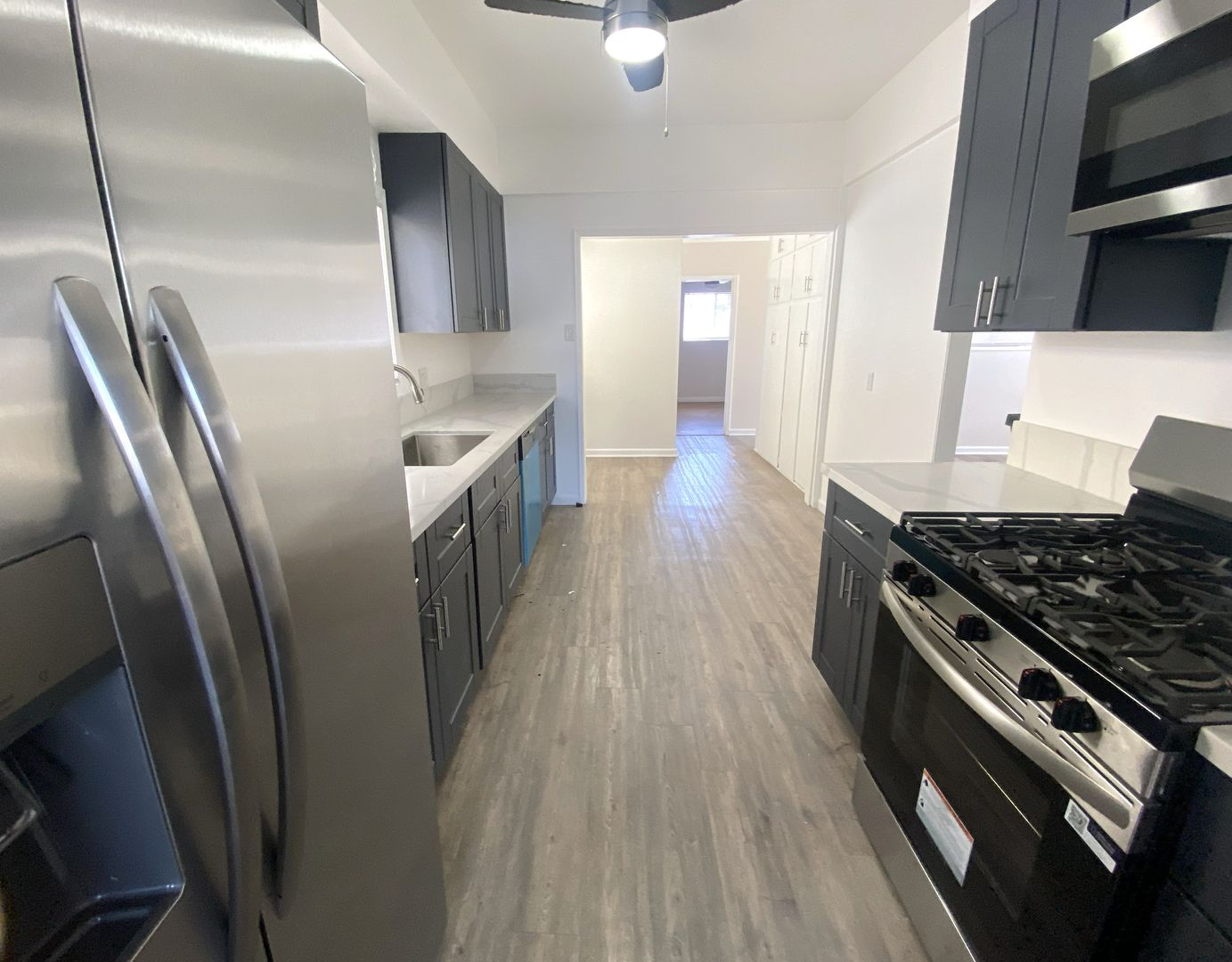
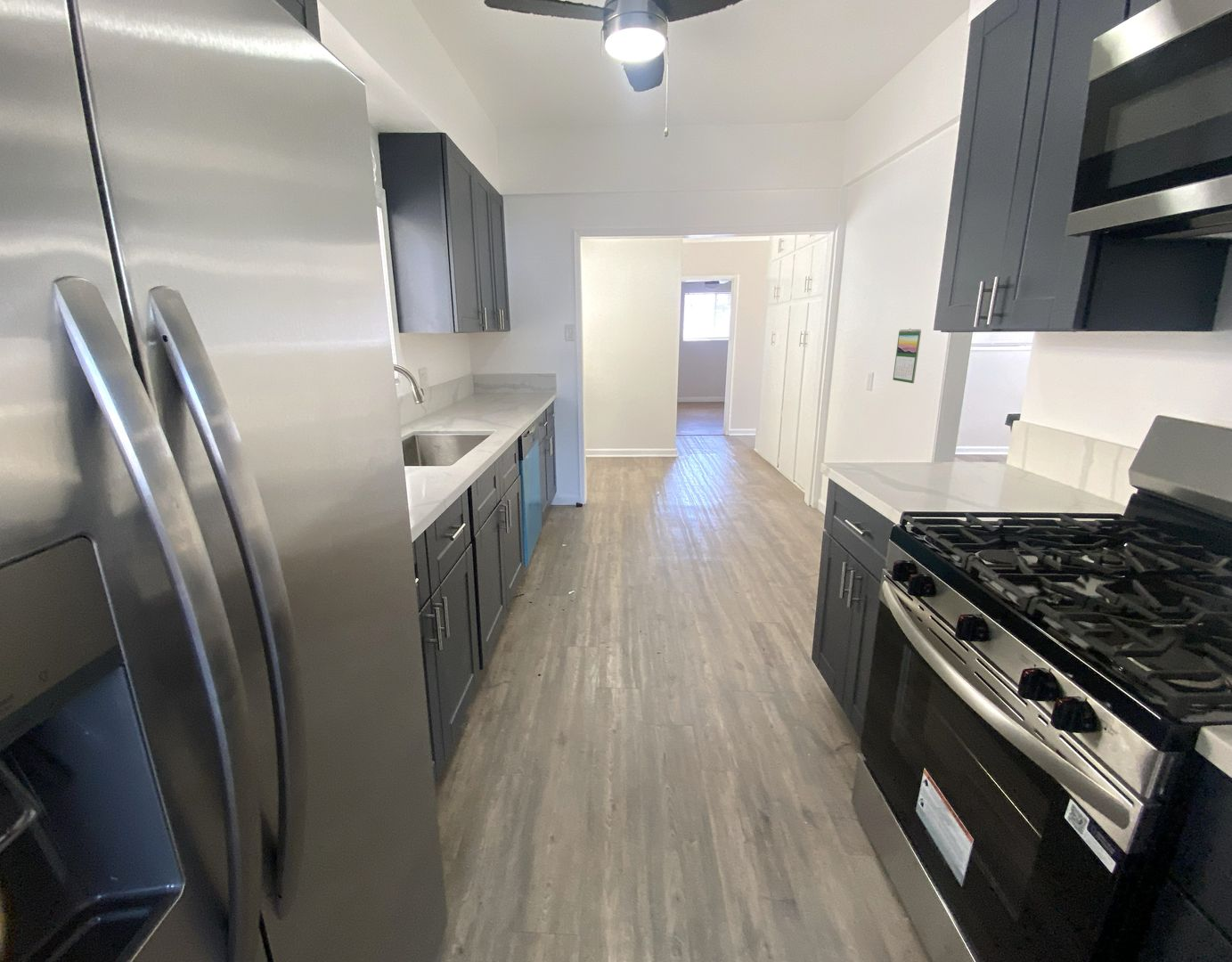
+ calendar [892,328,922,384]
